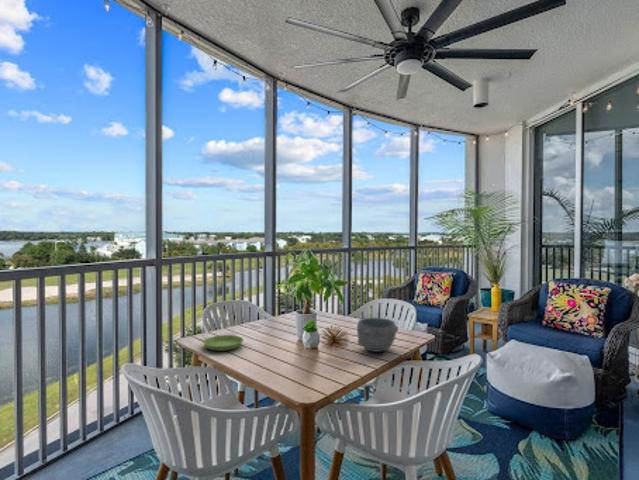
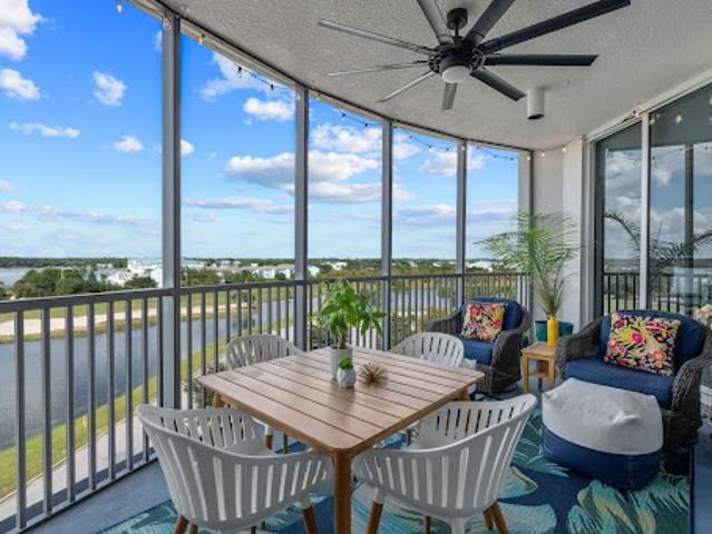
- saucer [202,334,244,352]
- bowl [356,317,399,353]
